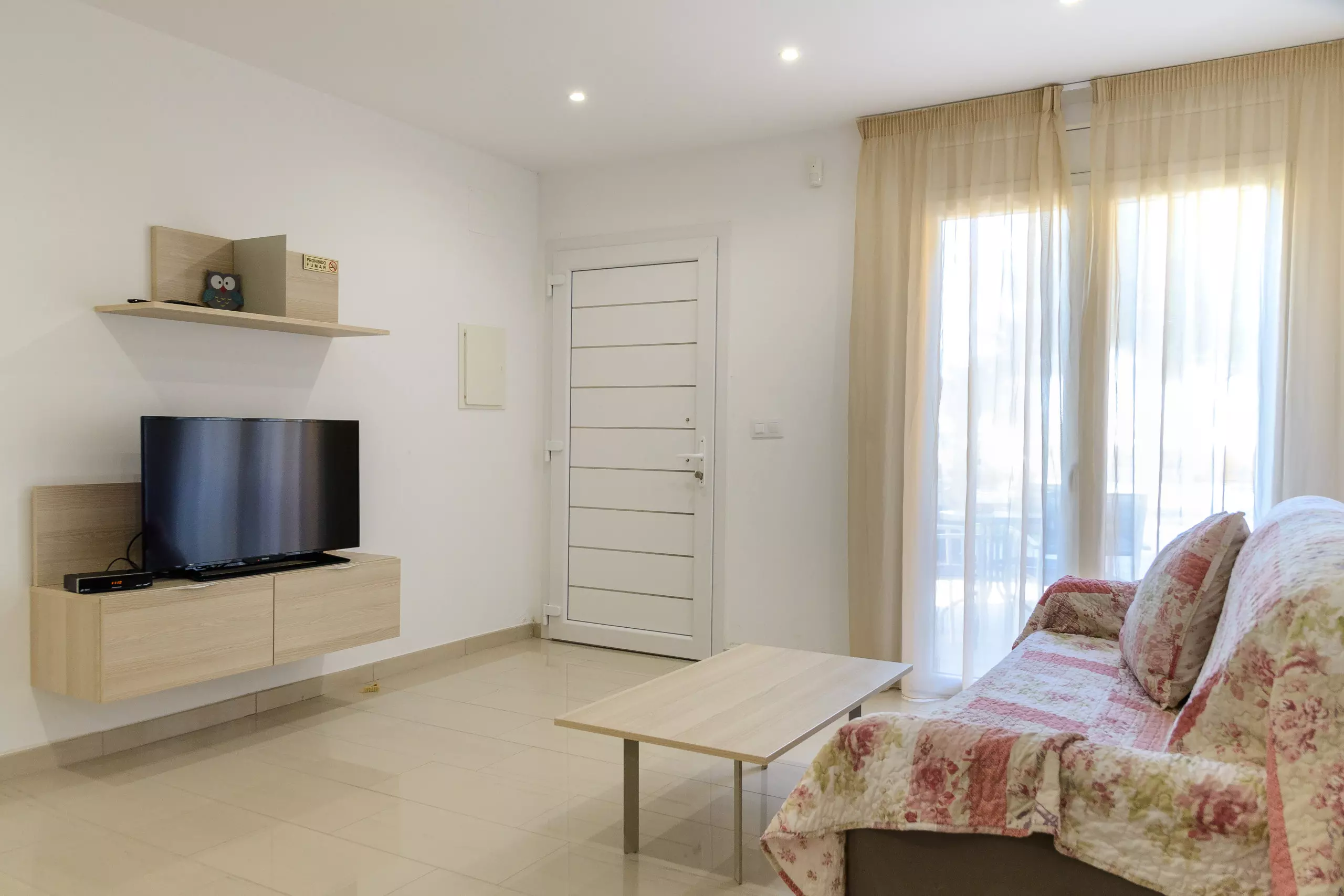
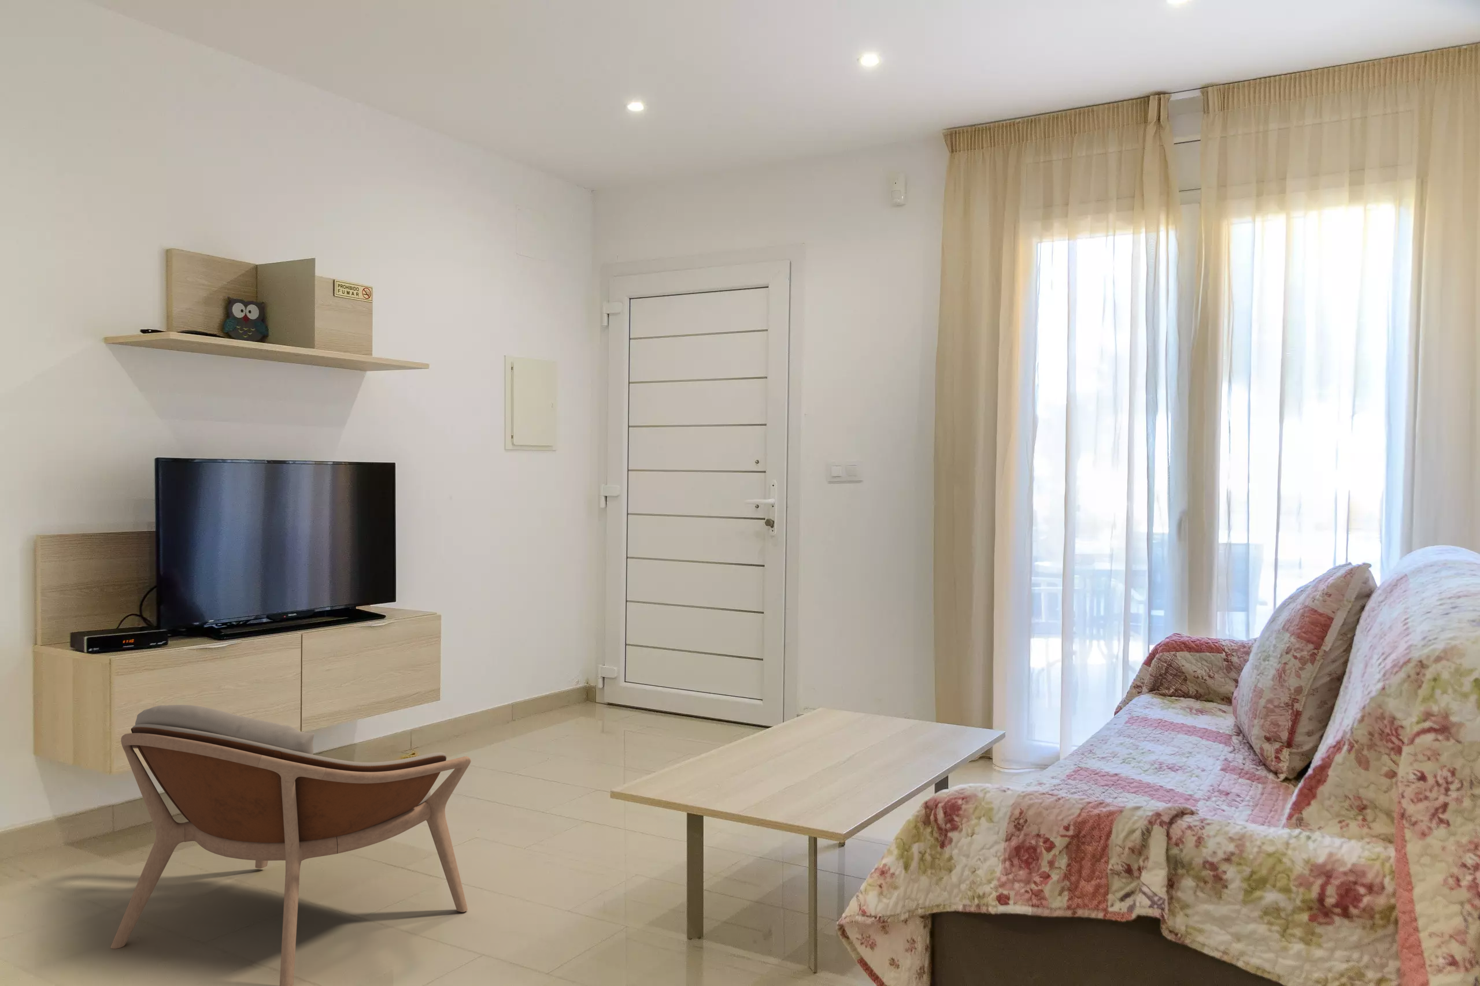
+ armchair [110,704,471,986]
